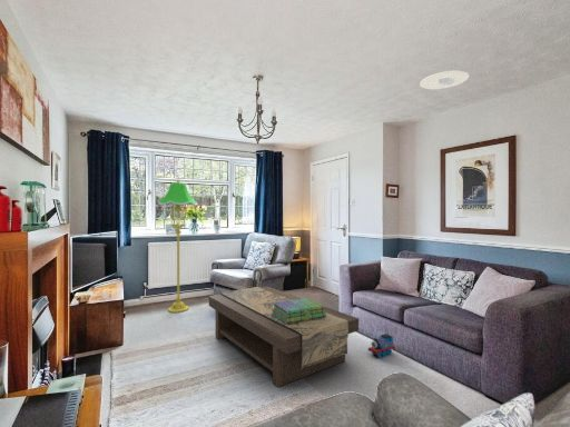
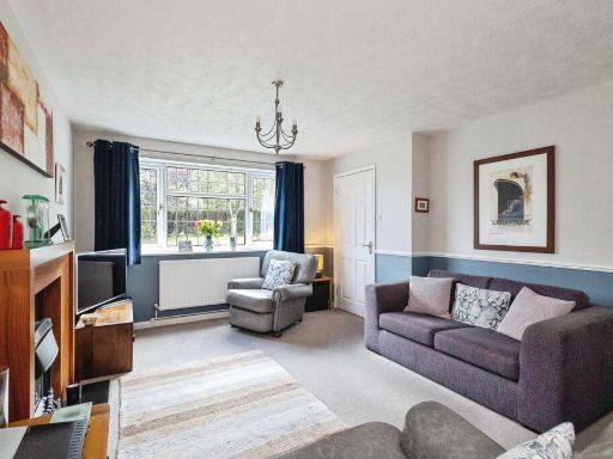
- stack of books [272,297,326,325]
- coffee table [208,286,360,388]
- recessed light [419,70,470,90]
- toy train [367,332,396,359]
- floor lamp [157,179,199,314]
